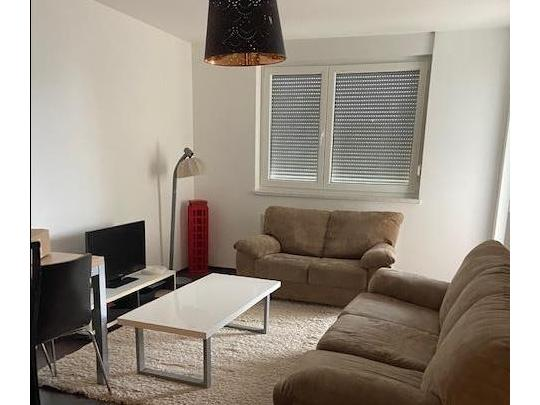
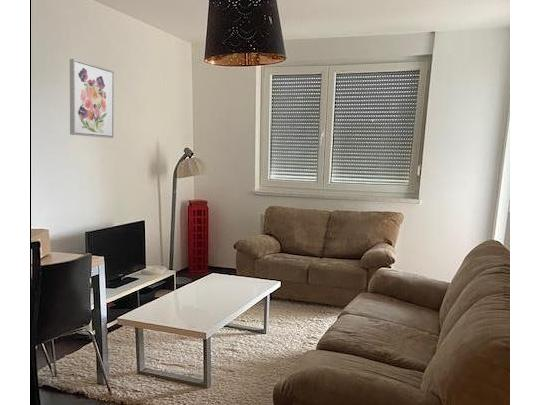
+ wall art [69,58,115,139]
